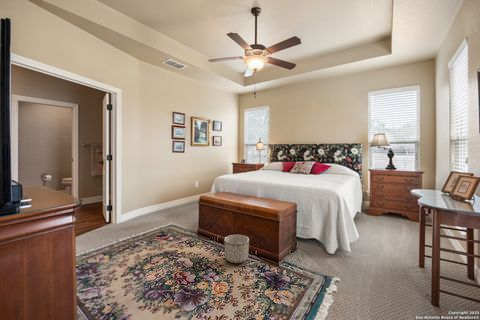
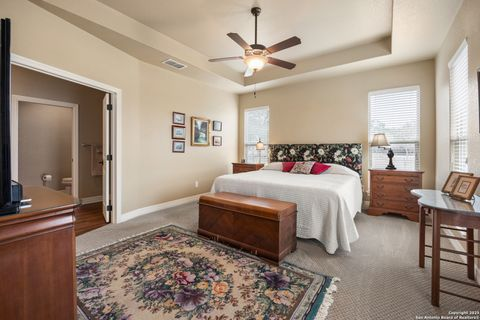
- planter [223,234,250,264]
